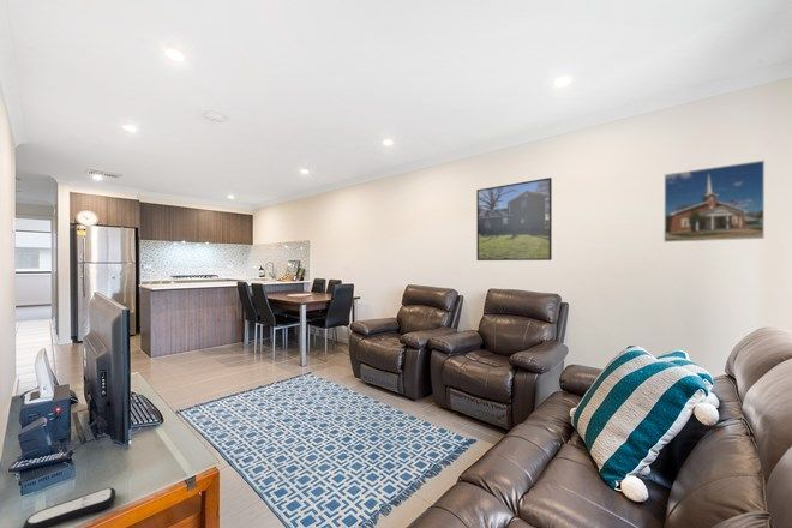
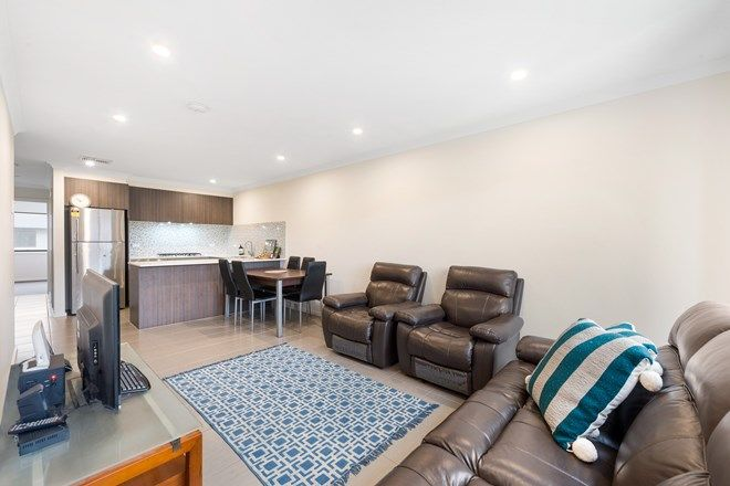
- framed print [662,160,766,244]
- remote control [22,487,116,528]
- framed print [475,176,553,262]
